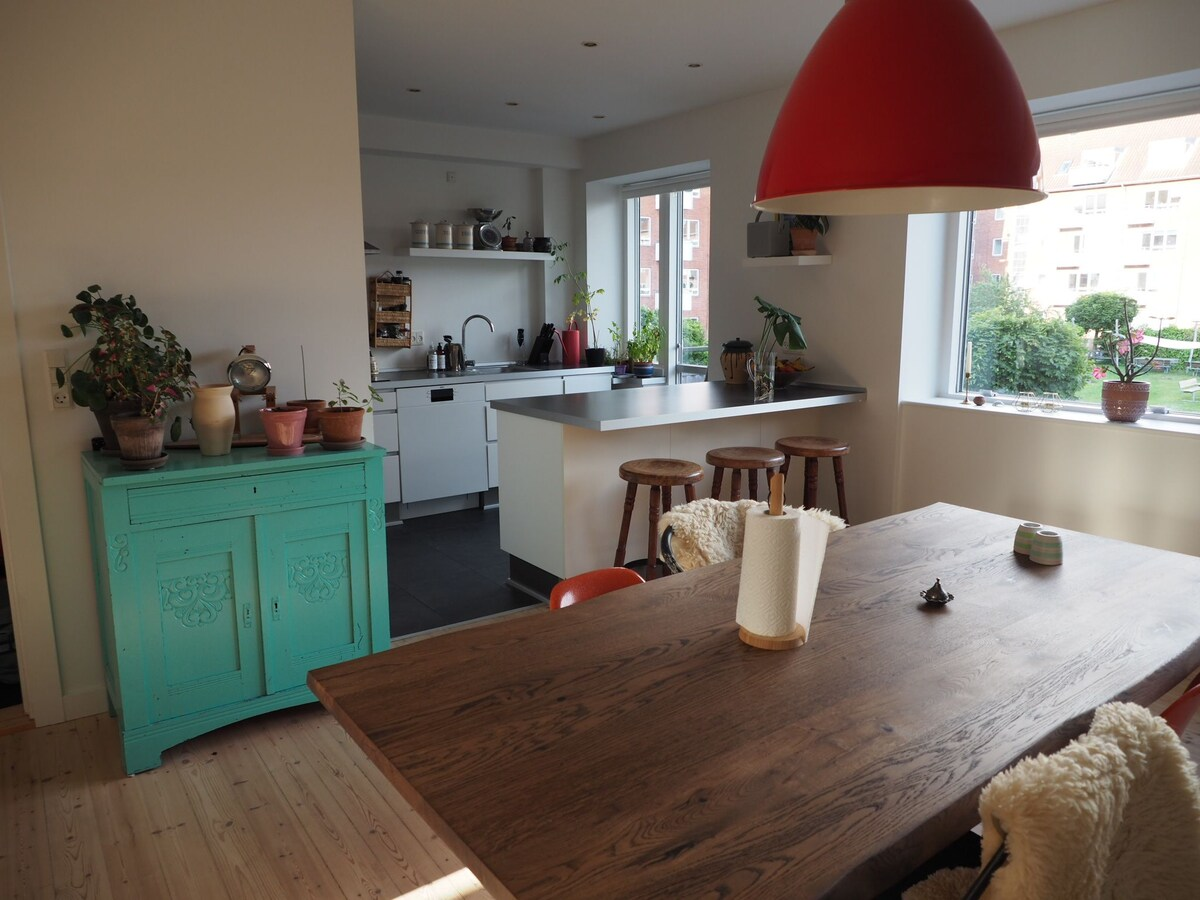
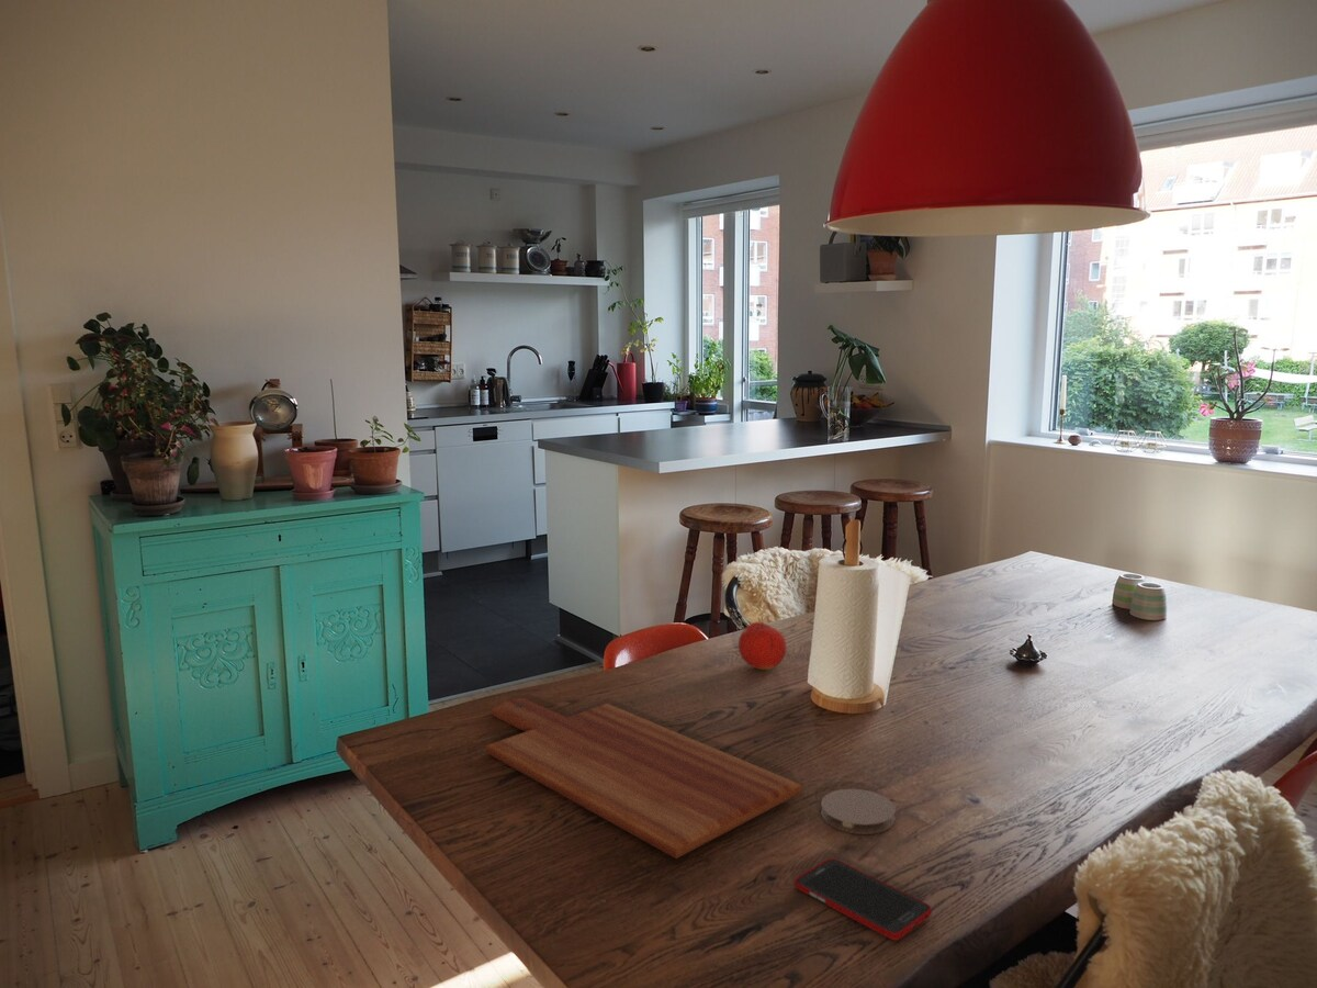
+ fruit [738,616,788,671]
+ cell phone [793,857,933,941]
+ cutting board [484,697,803,860]
+ coaster [820,788,897,835]
